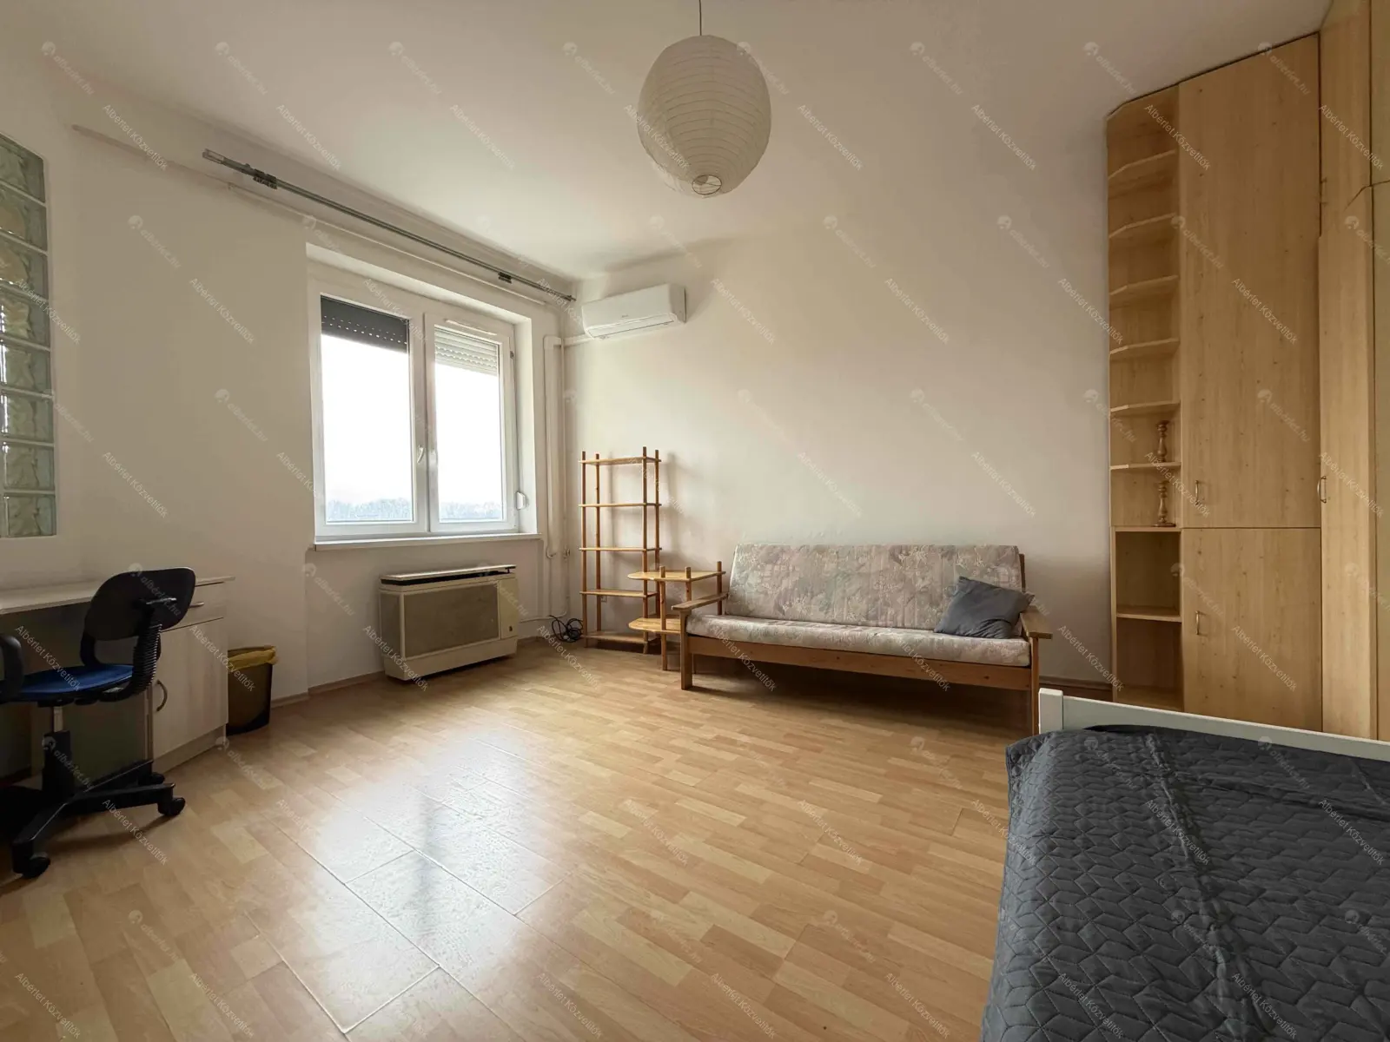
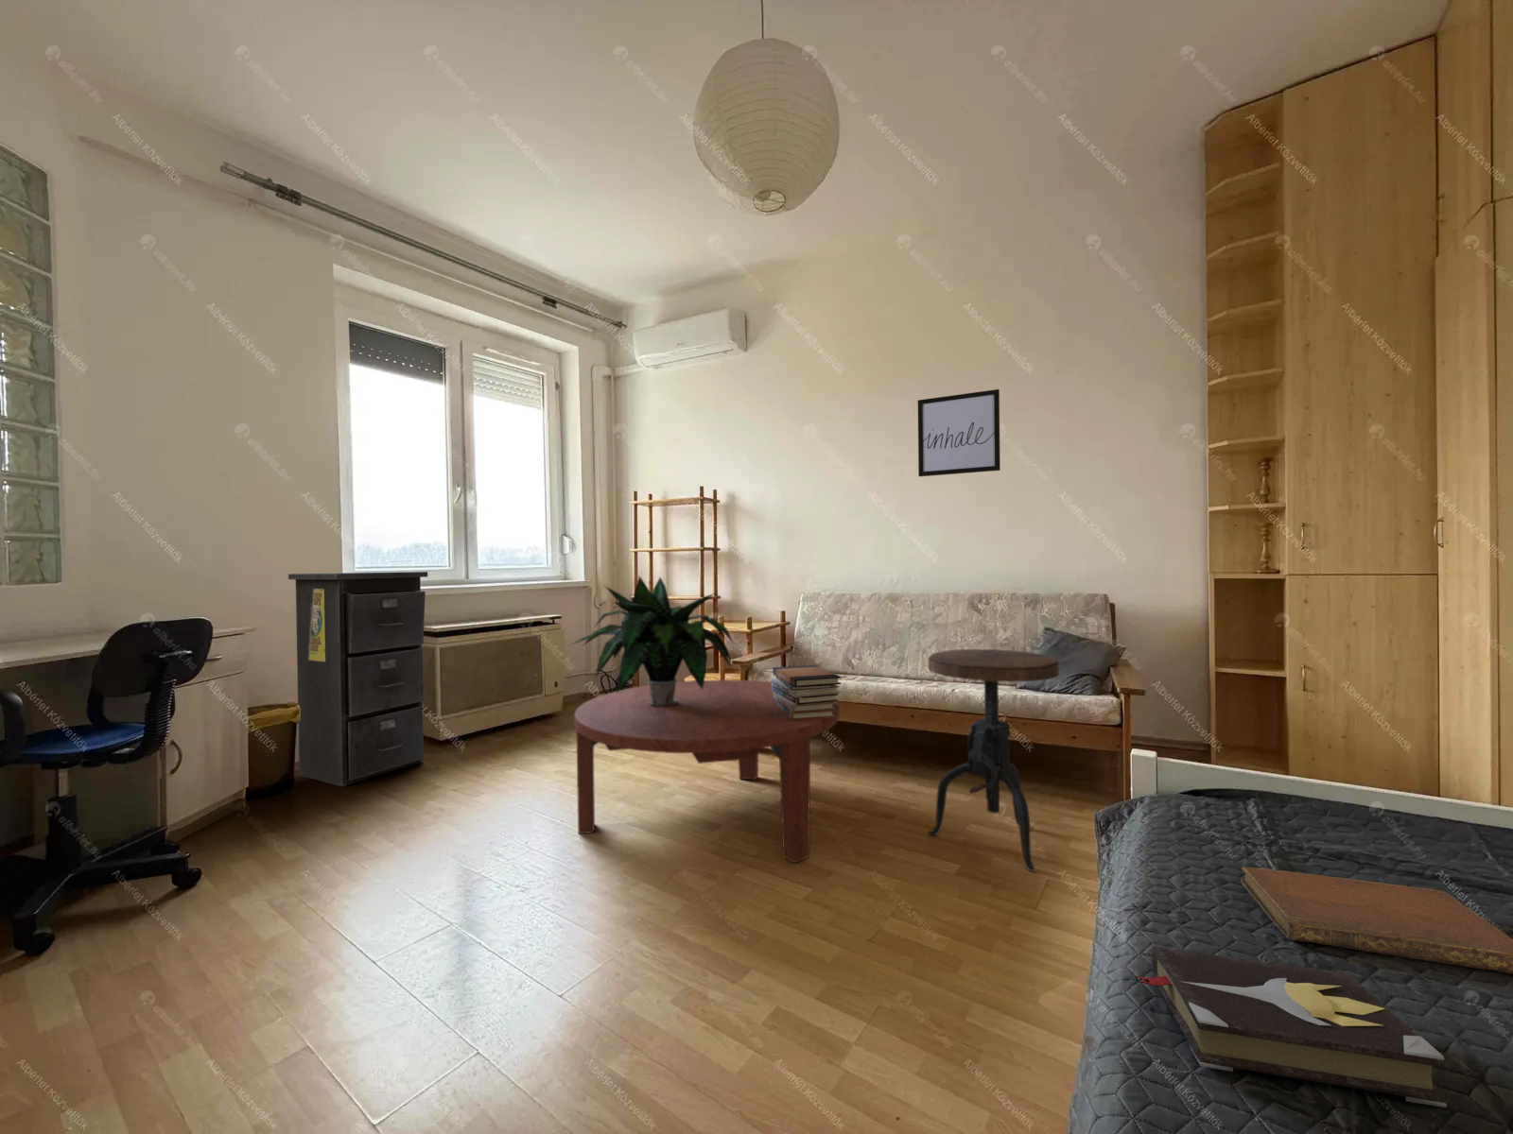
+ hardback book [1134,946,1447,1109]
+ filing cabinet [287,571,429,787]
+ potted plant [568,574,735,706]
+ notebook [1240,866,1513,974]
+ book stack [770,665,841,719]
+ coffee table [574,679,841,864]
+ wall art [917,388,1002,478]
+ side table [927,648,1060,872]
